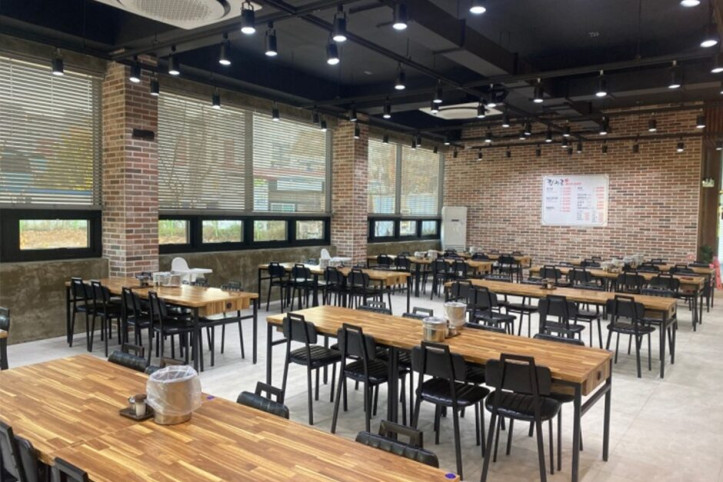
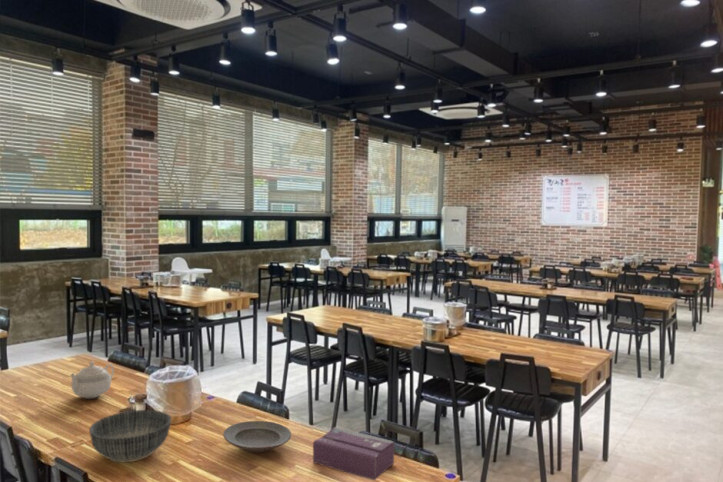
+ bowl [88,409,172,464]
+ teapot [69,360,115,400]
+ tissue box [312,426,395,482]
+ plate [222,420,292,454]
